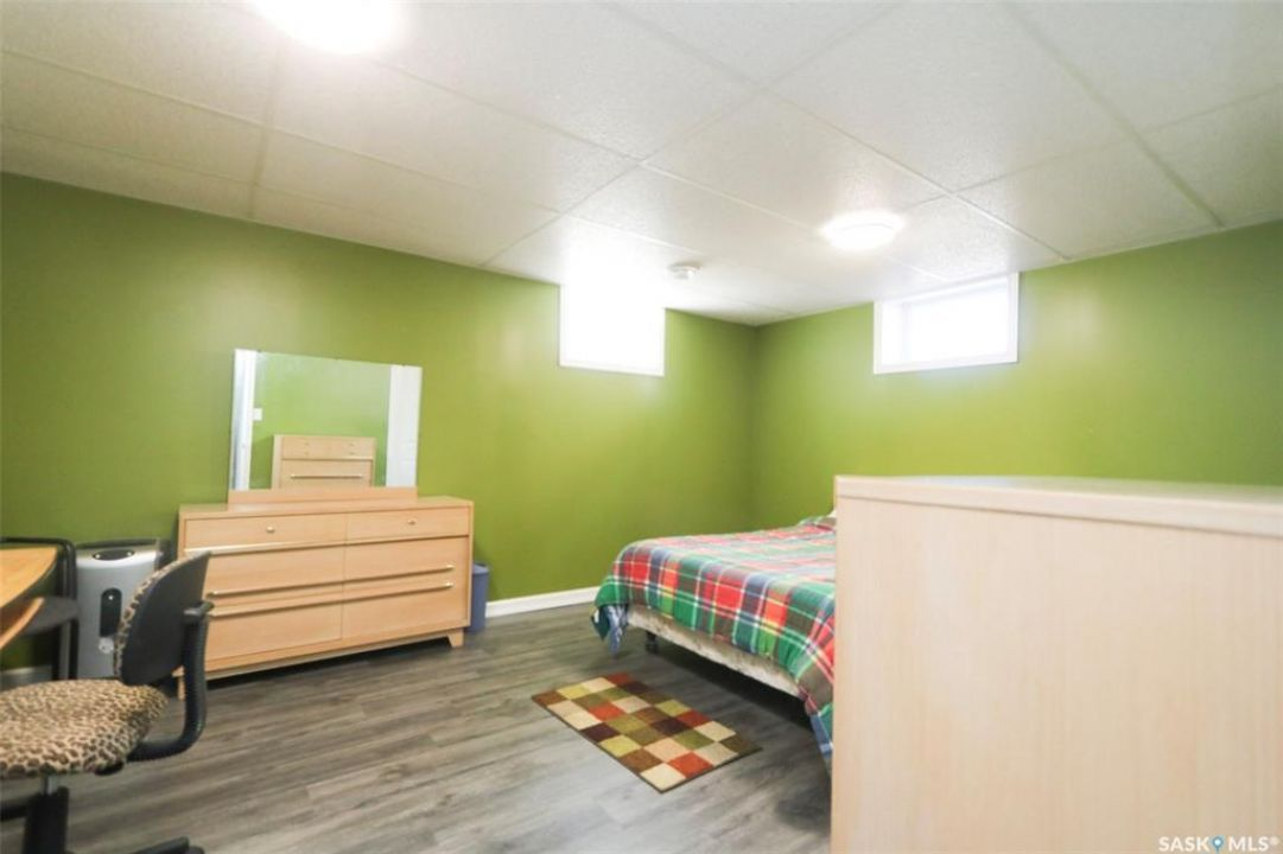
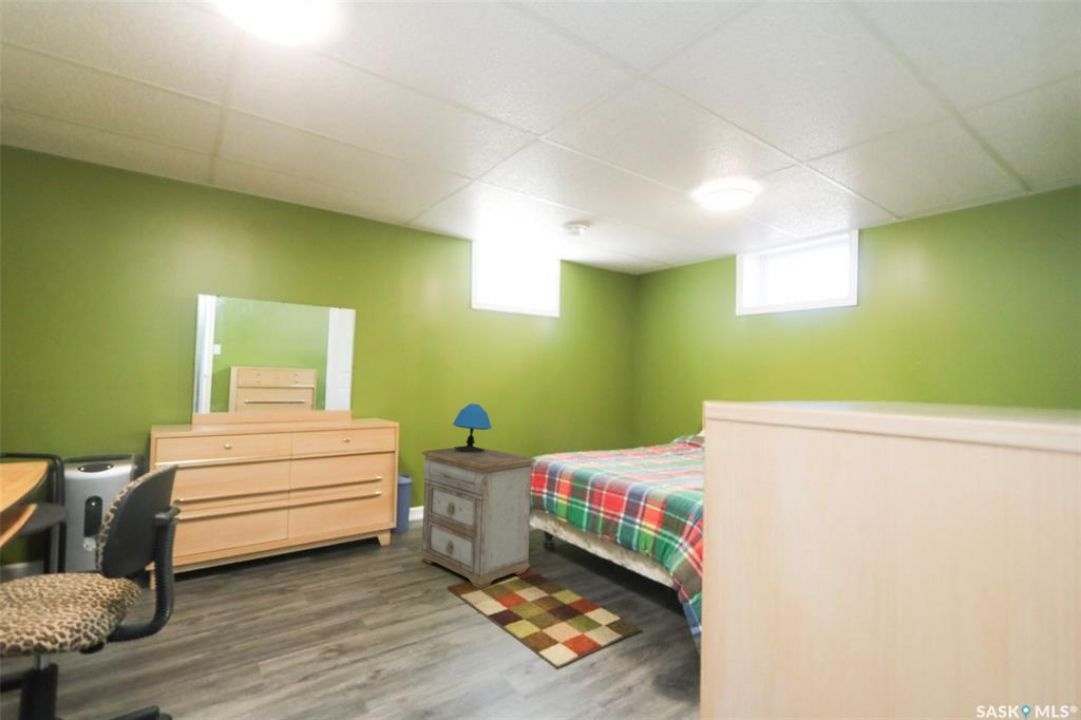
+ nightstand [418,446,537,590]
+ table lamp [451,403,493,451]
